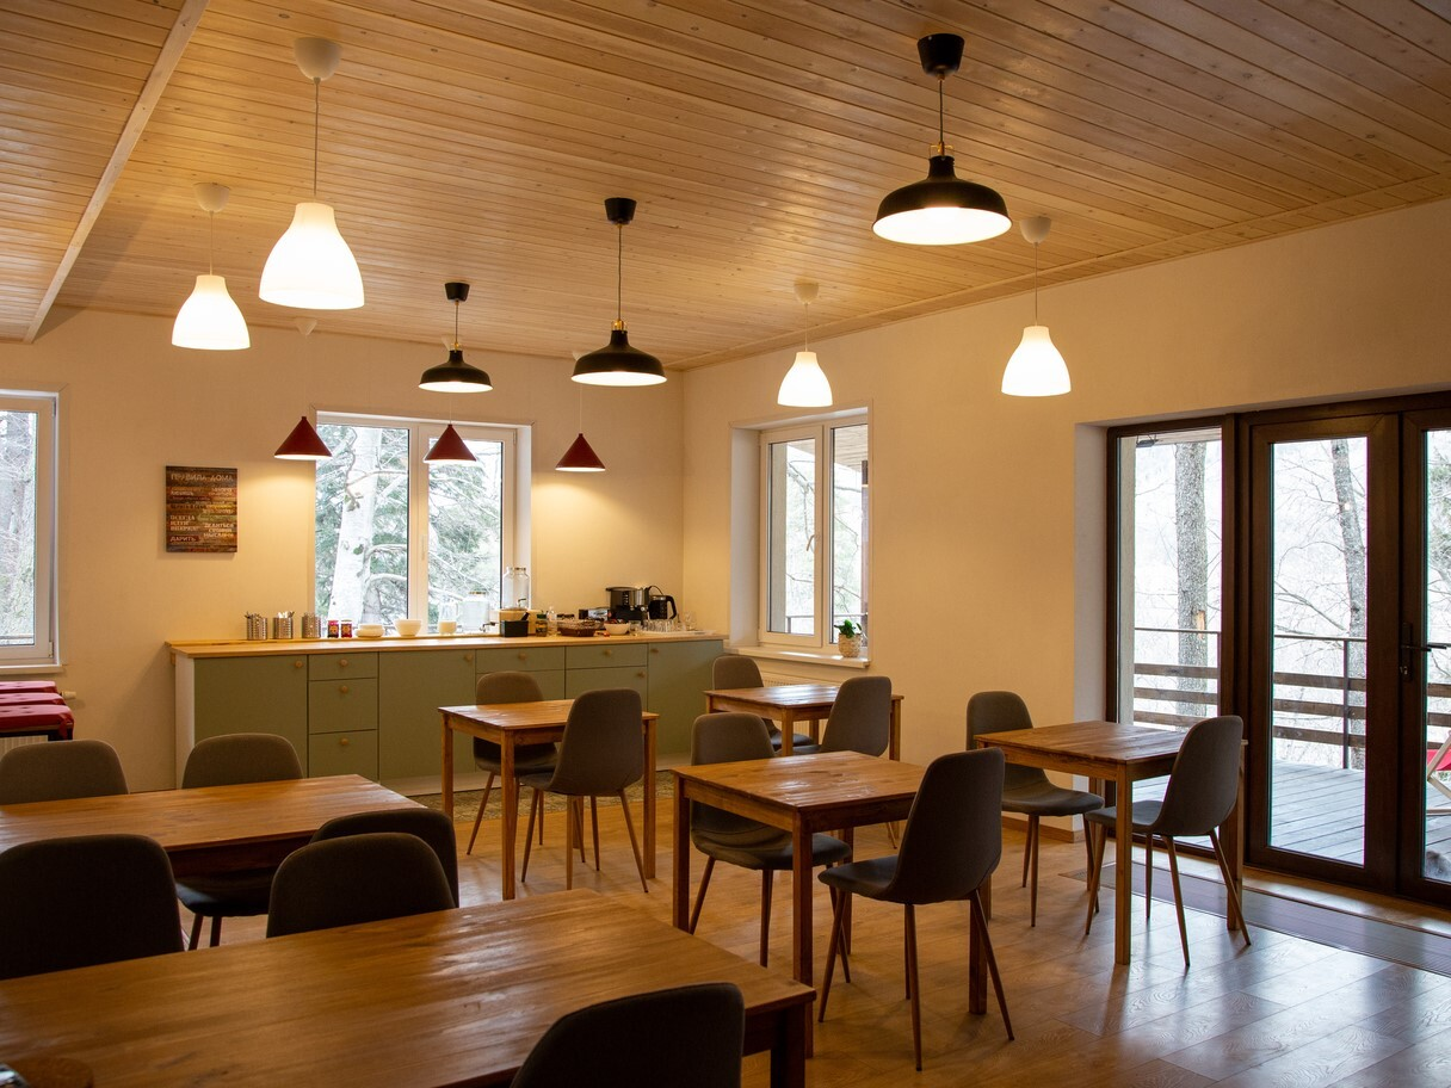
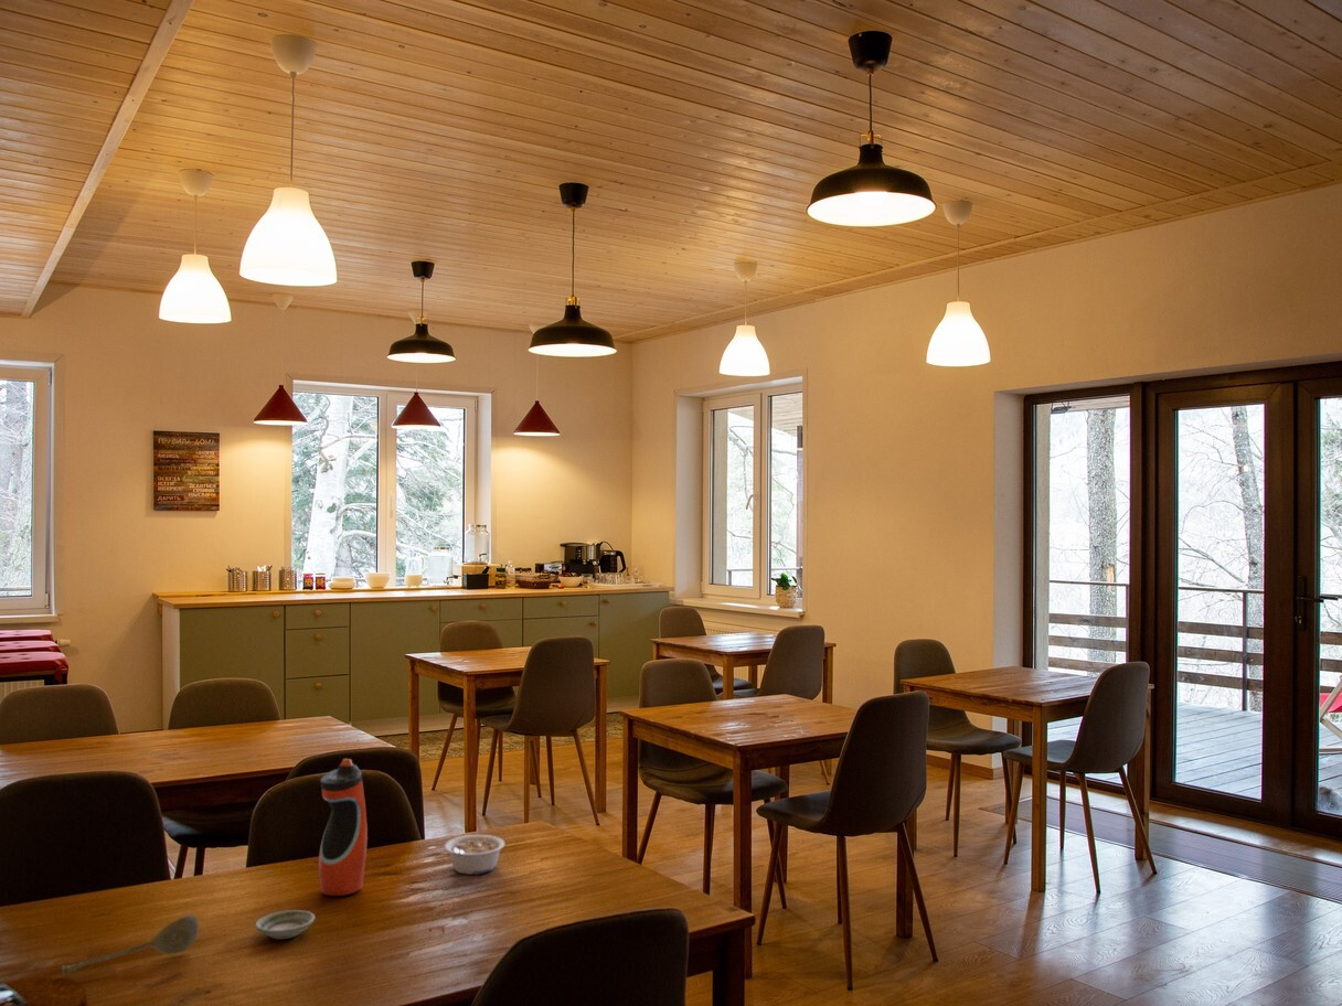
+ saucer [254,909,316,940]
+ soupspoon [61,914,200,977]
+ legume [444,834,505,876]
+ water bottle [318,758,369,897]
